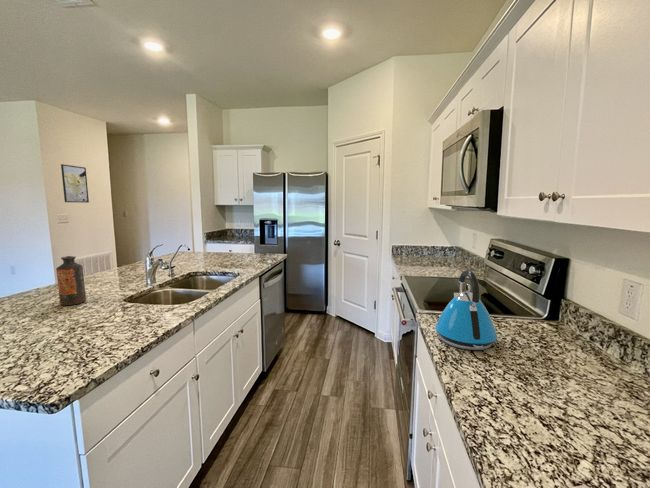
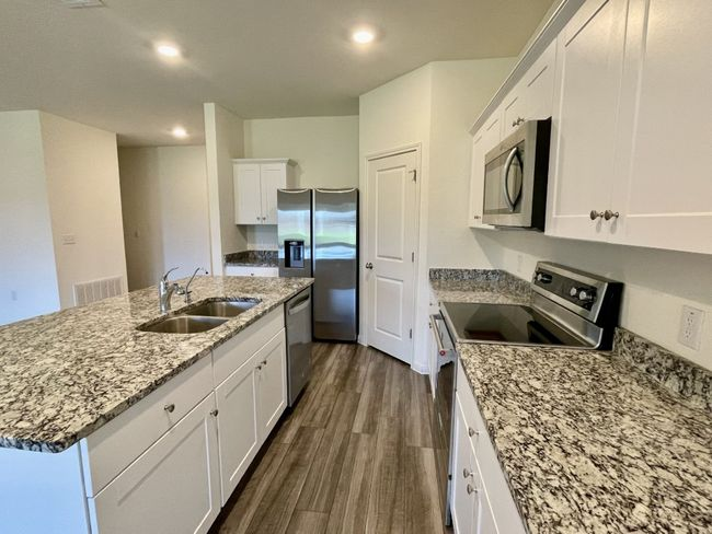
- kettle [434,269,498,351]
- bottle [55,255,87,306]
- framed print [60,163,90,204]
